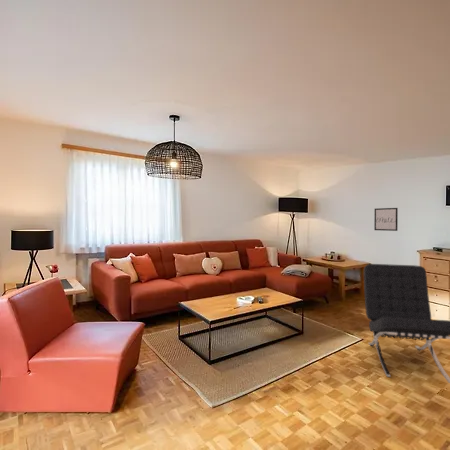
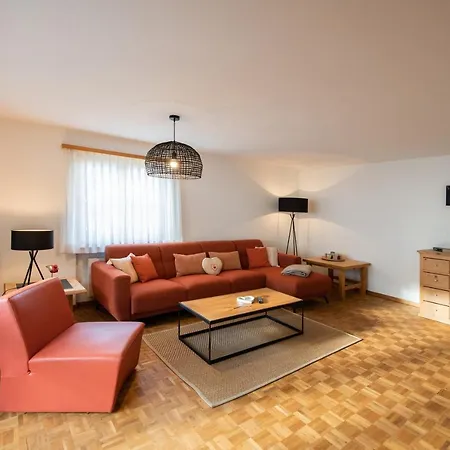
- wall art [373,207,399,232]
- lounge chair [363,263,450,384]
